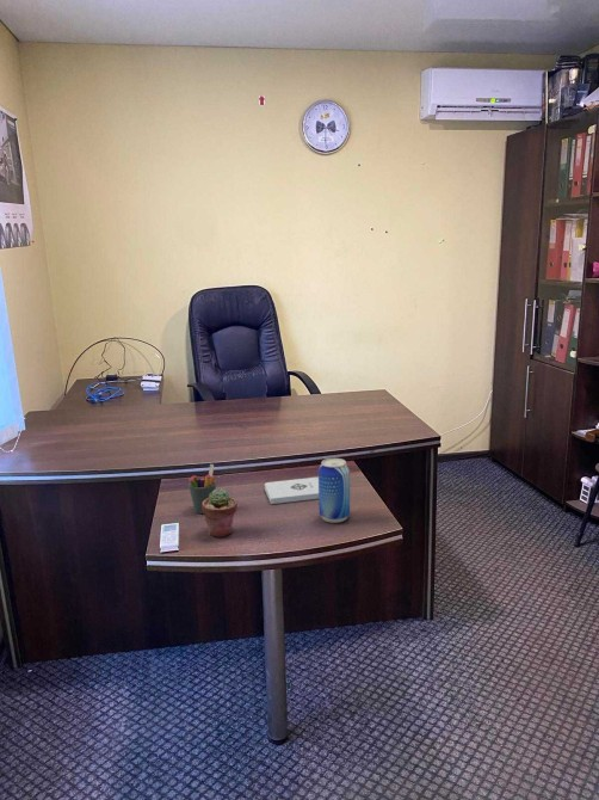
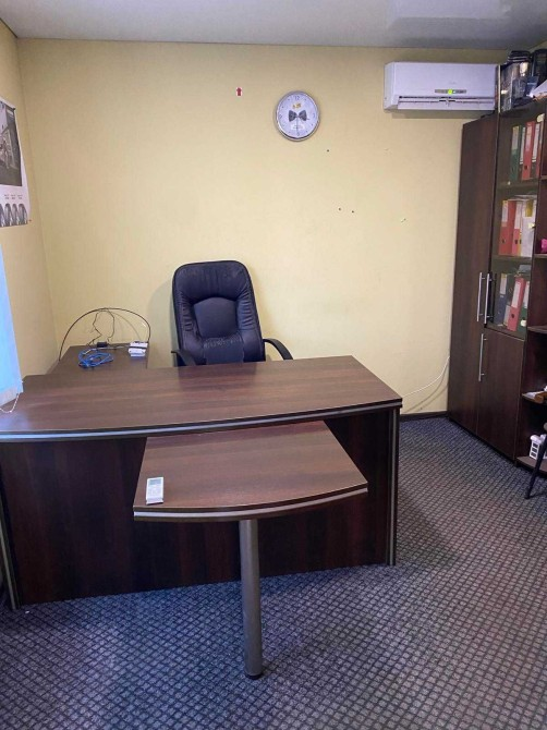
- beer can [317,457,351,524]
- notepad [264,476,319,505]
- pen holder [187,463,217,515]
- potted succulent [202,487,239,539]
